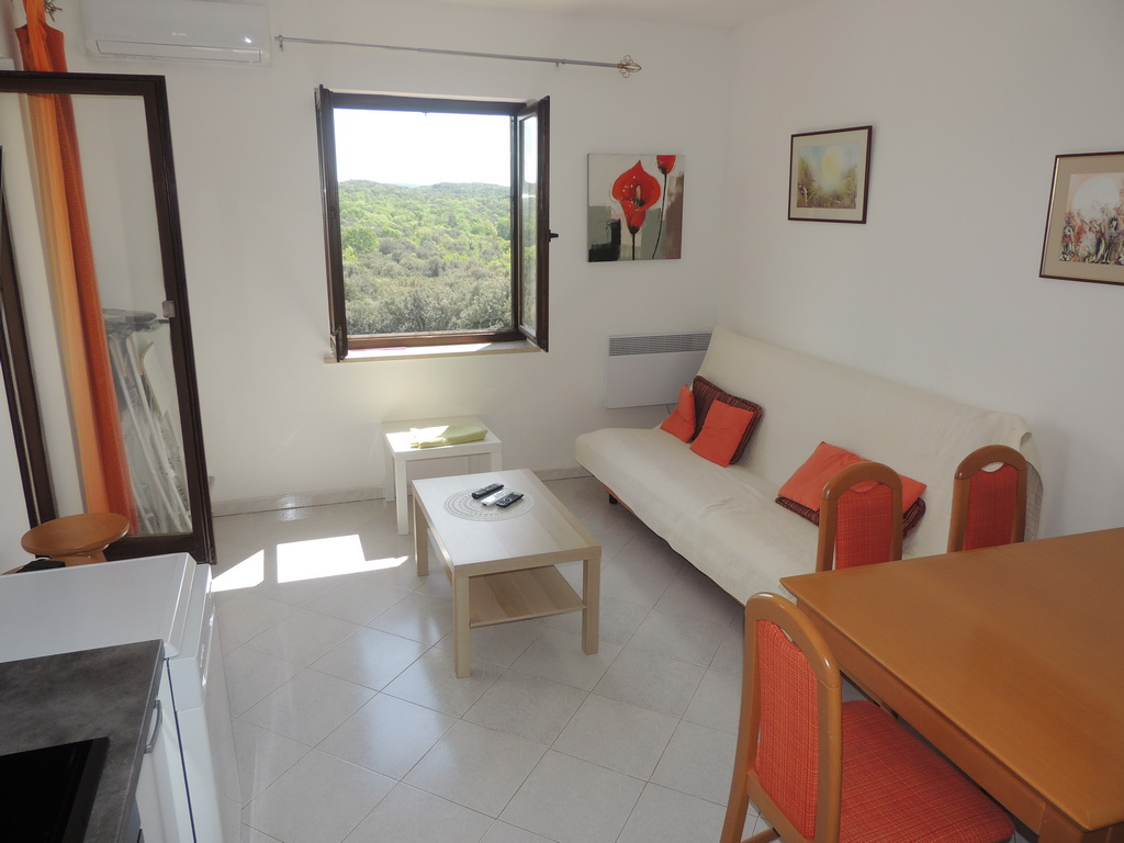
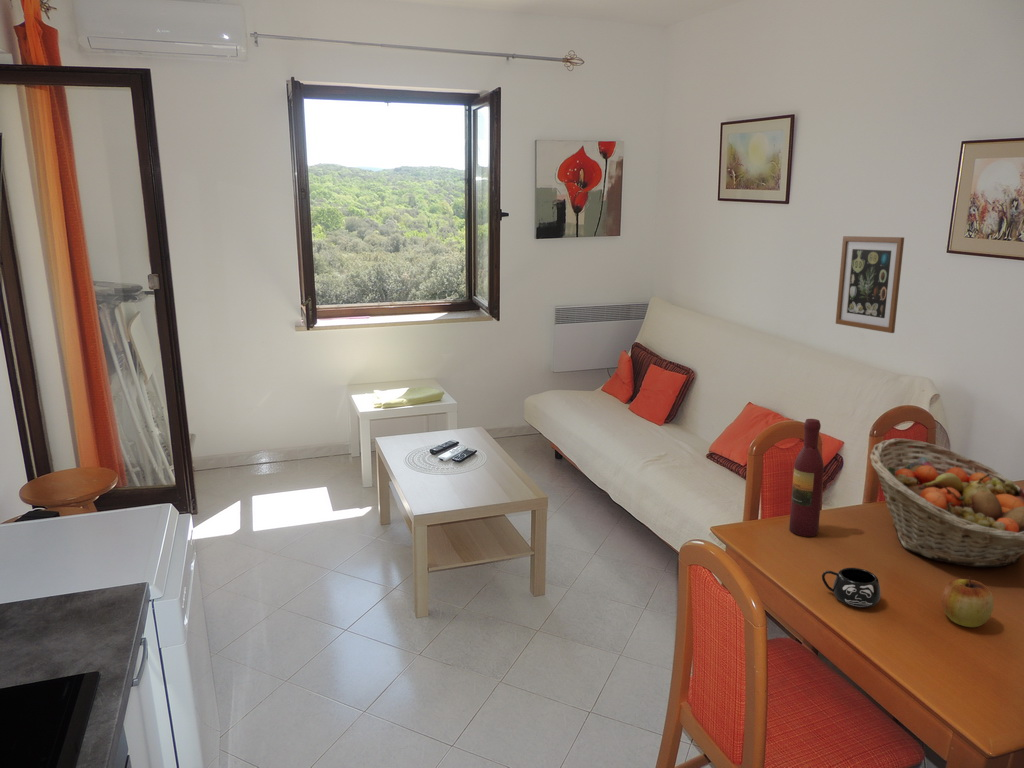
+ fruit basket [869,438,1024,568]
+ wall art [835,235,905,334]
+ wine bottle [788,418,825,537]
+ apple [941,575,995,628]
+ mug [821,567,882,608]
